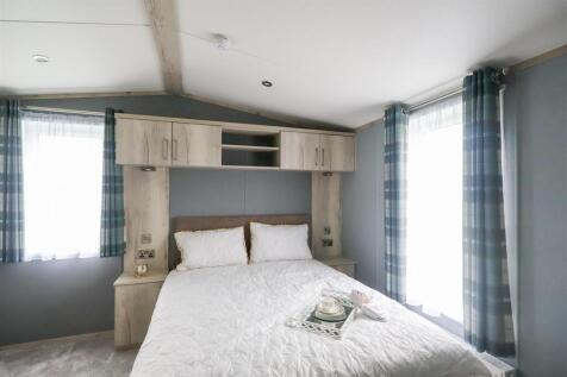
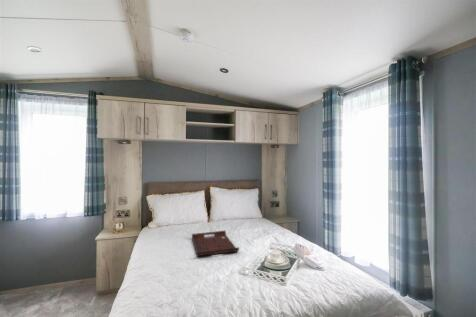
+ serving tray [191,230,240,257]
